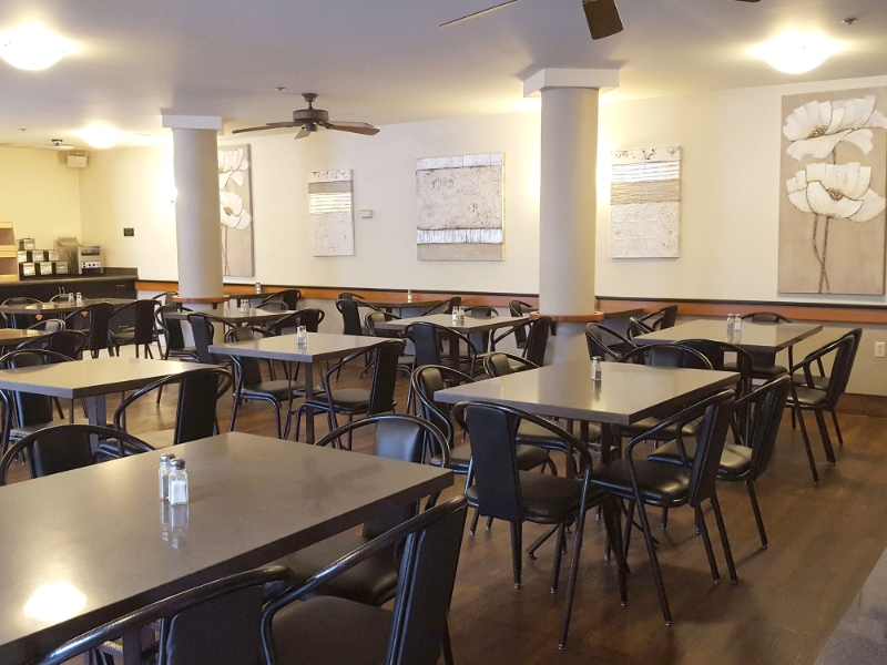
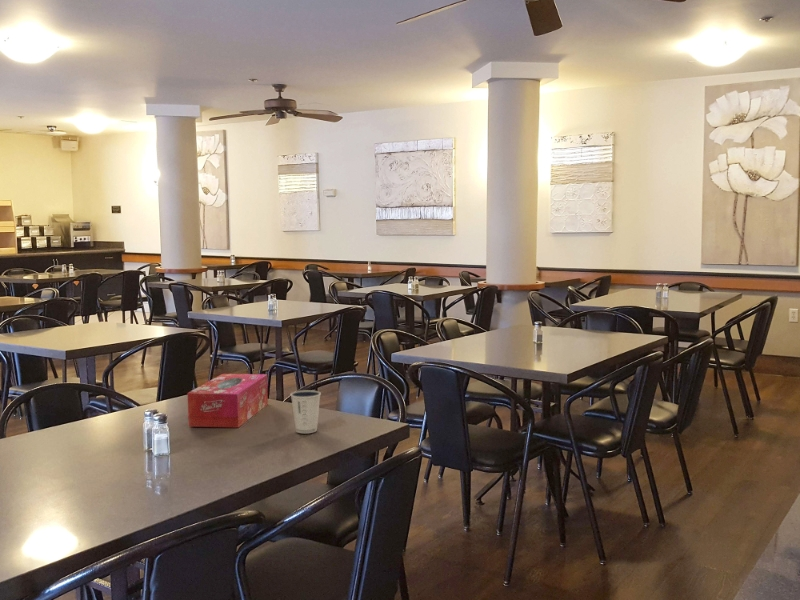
+ tissue box [186,373,269,429]
+ dixie cup [289,389,322,434]
